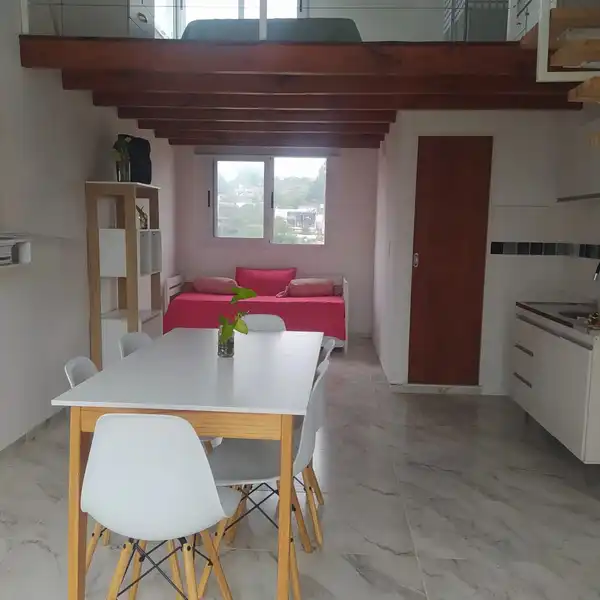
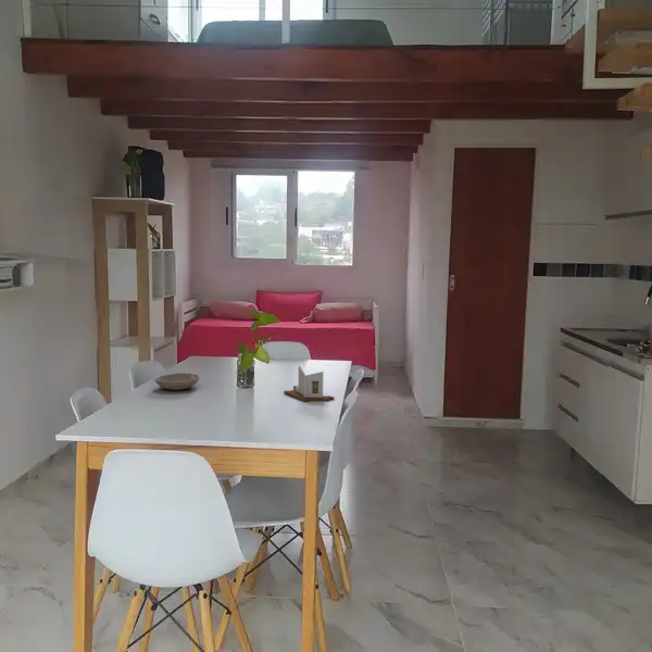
+ bowl [154,372,200,391]
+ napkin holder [283,365,336,403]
